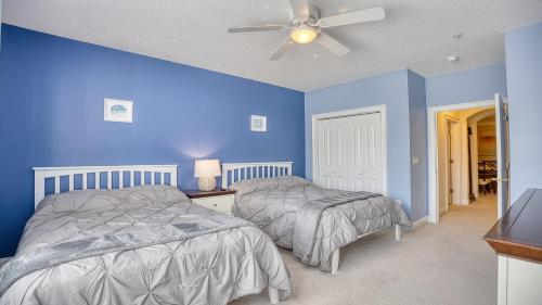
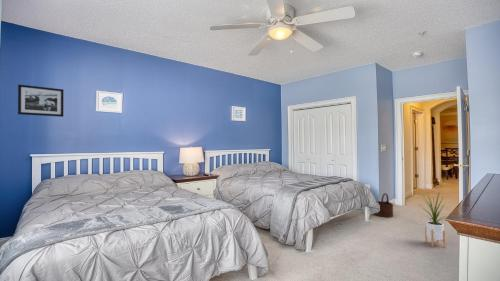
+ wooden bucket [374,192,394,218]
+ picture frame [17,83,64,118]
+ house plant [417,189,447,248]
